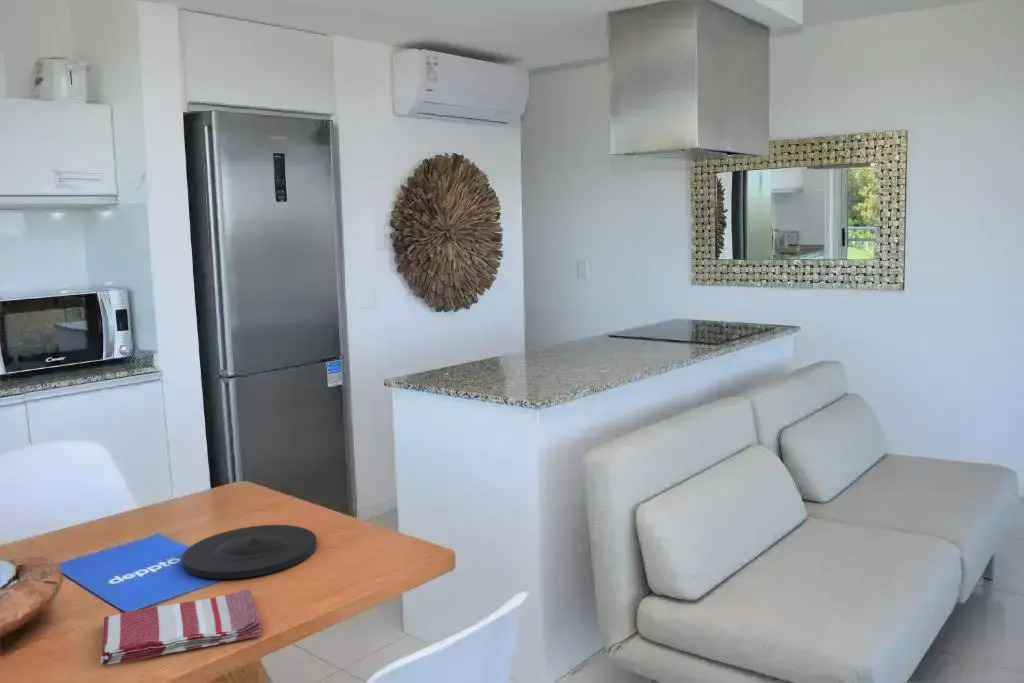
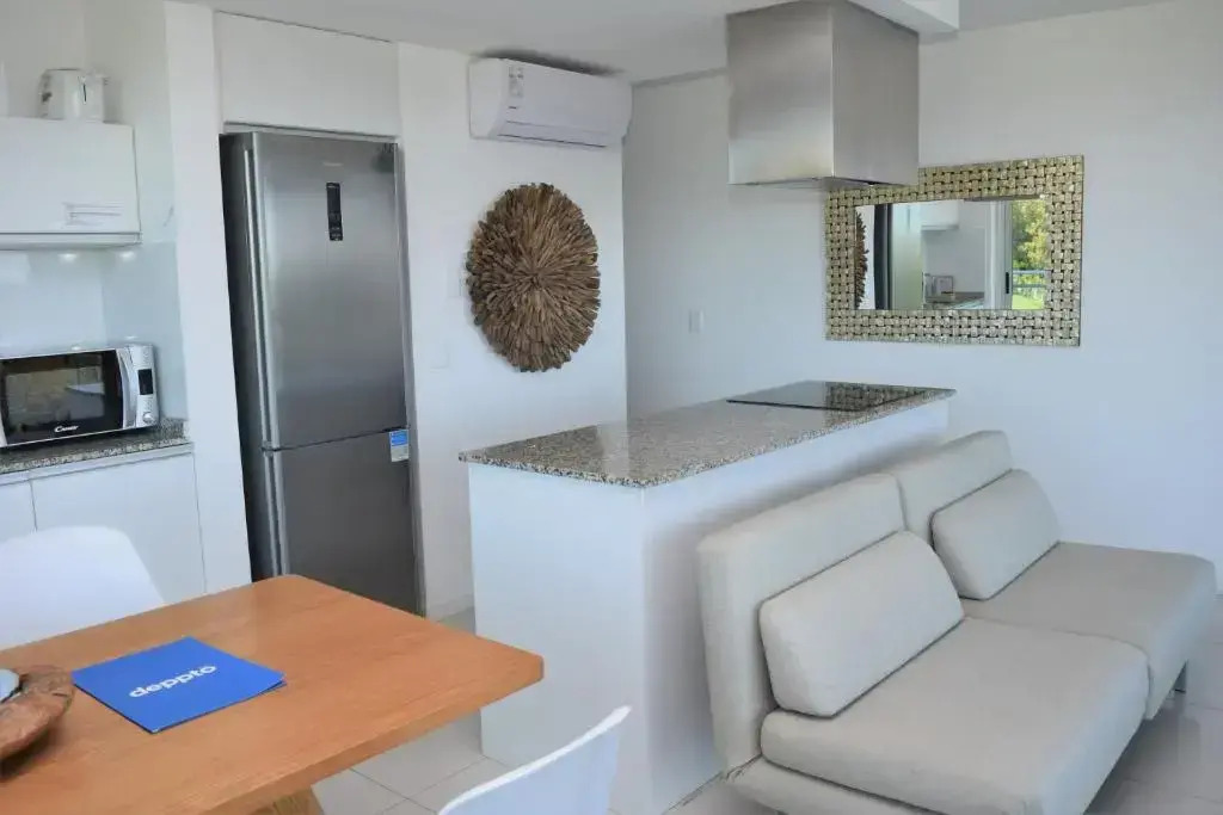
- plate [181,524,318,580]
- dish towel [100,588,262,666]
